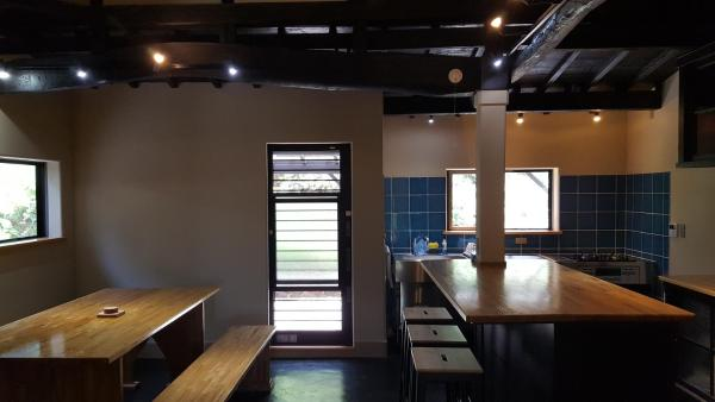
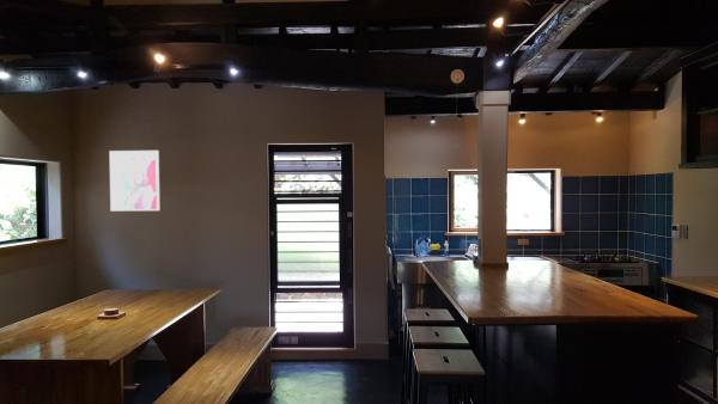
+ wall art [109,149,160,212]
